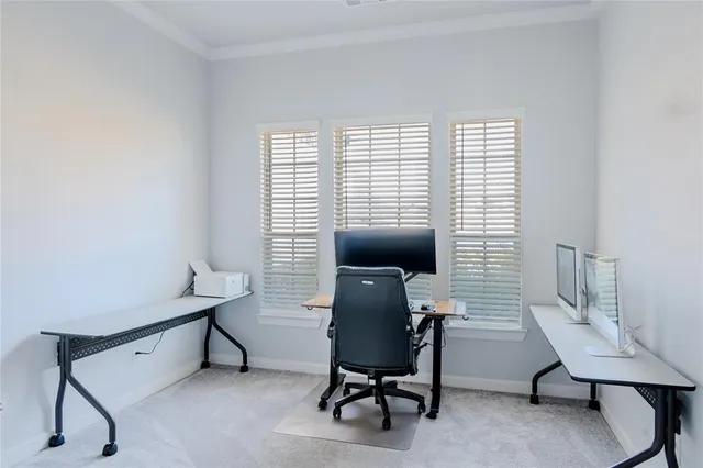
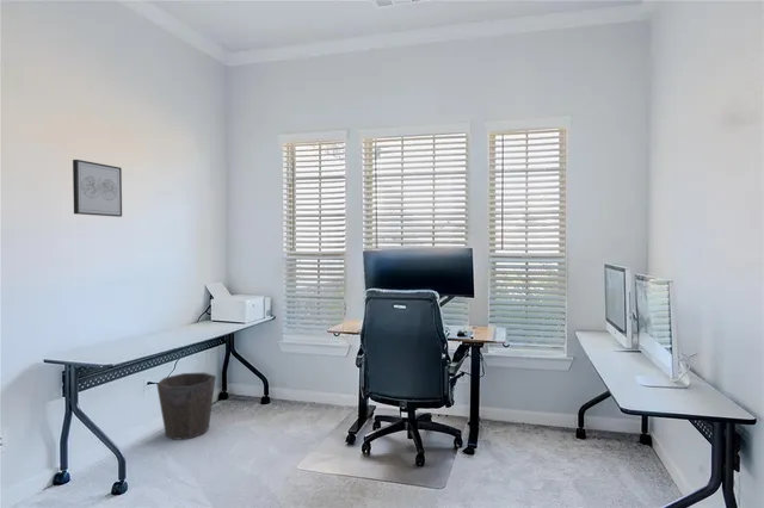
+ waste bin [155,372,217,441]
+ wall art [72,159,123,218]
